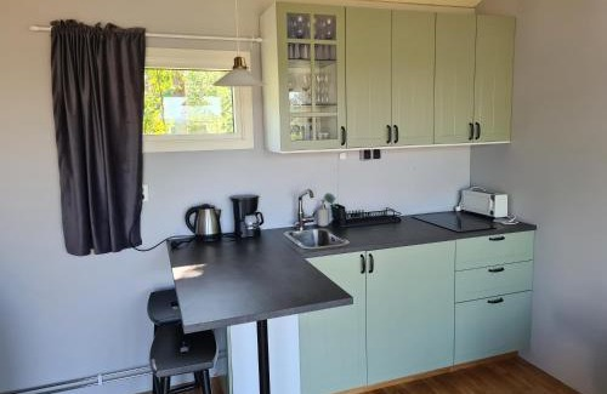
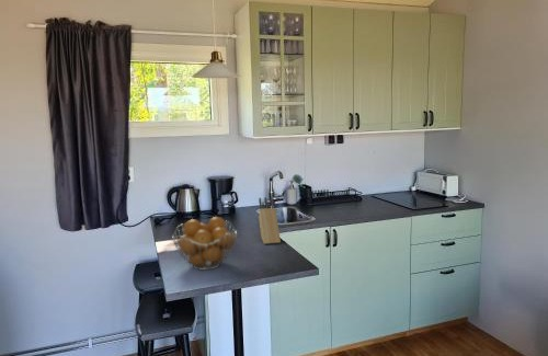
+ knife block [258,196,282,245]
+ fruit basket [171,216,238,271]
